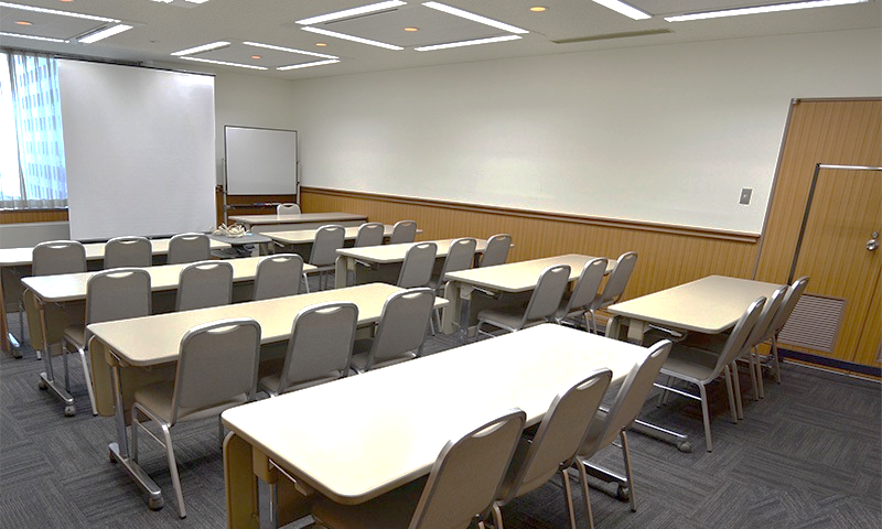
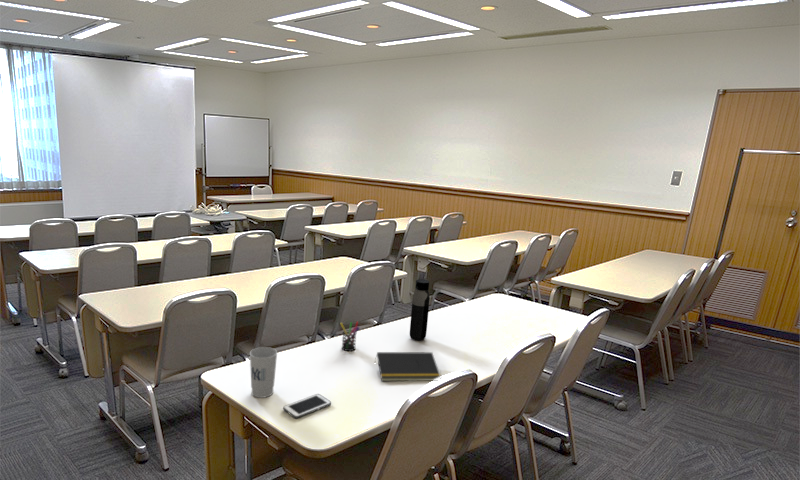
+ pen holder [339,321,361,352]
+ water bottle [409,278,431,342]
+ cup [249,346,278,399]
+ notepad [374,351,441,382]
+ cell phone [282,393,332,420]
